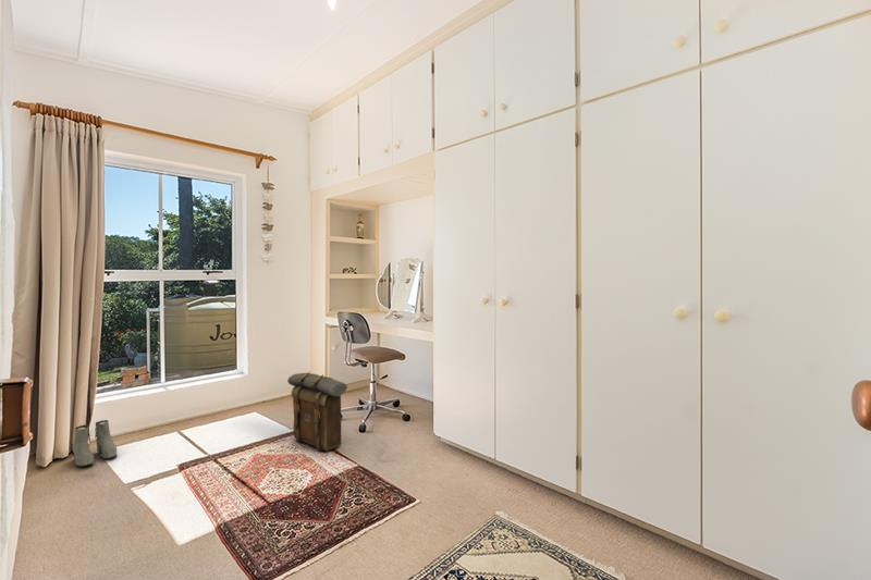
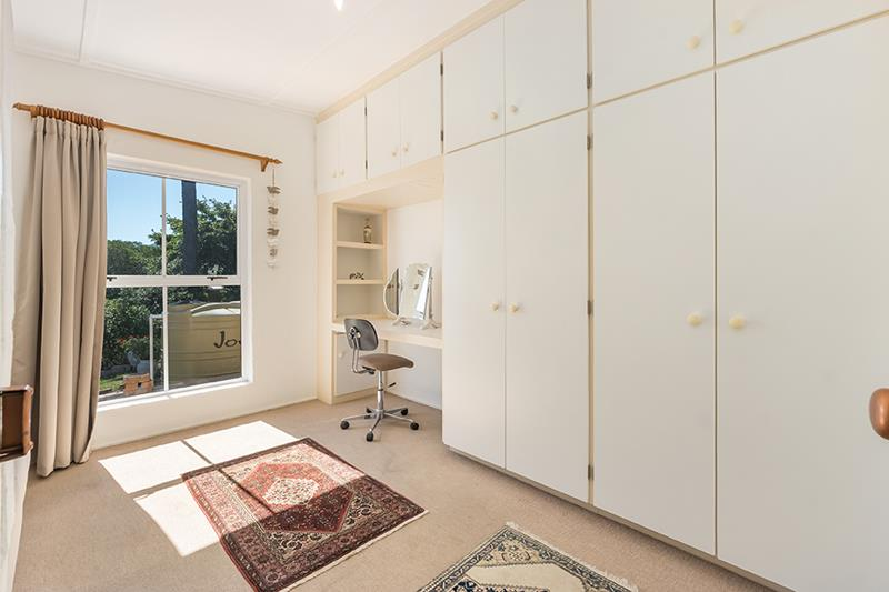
- boots [72,419,118,468]
- backpack [286,371,348,452]
